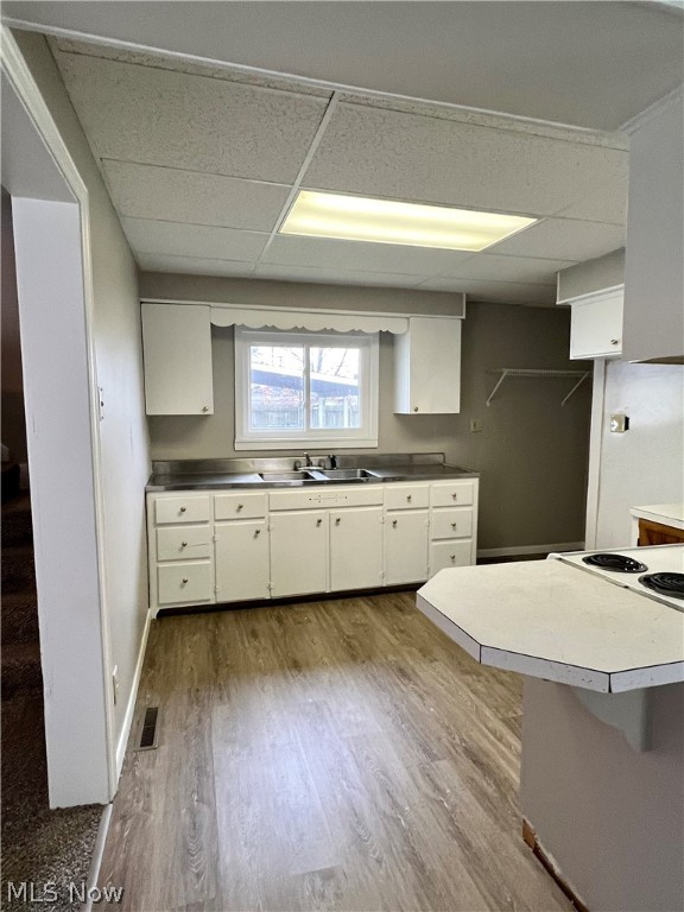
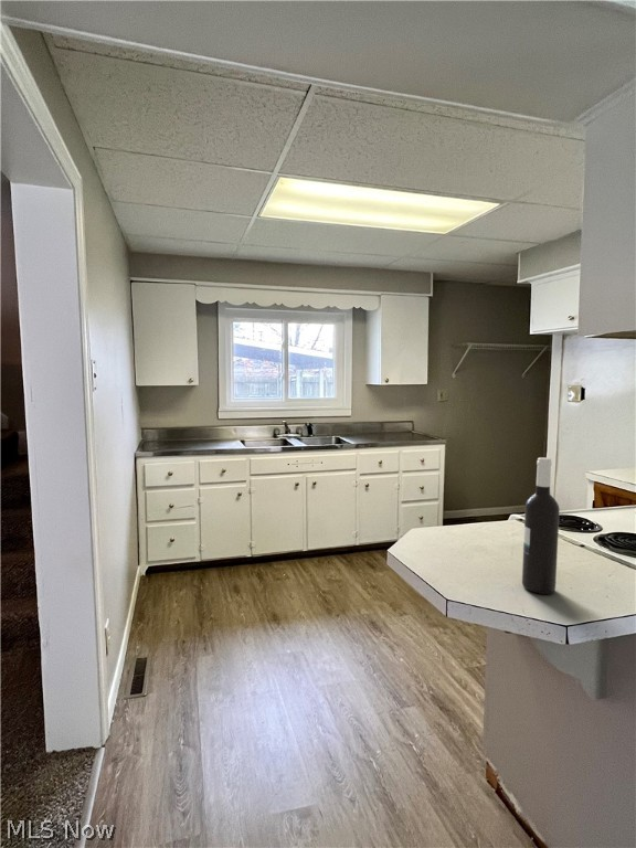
+ wine bottle [521,456,561,595]
